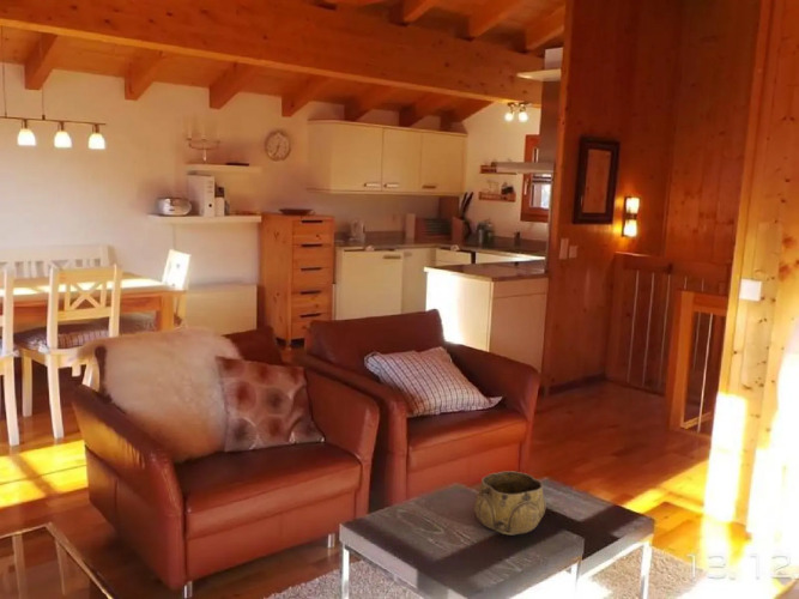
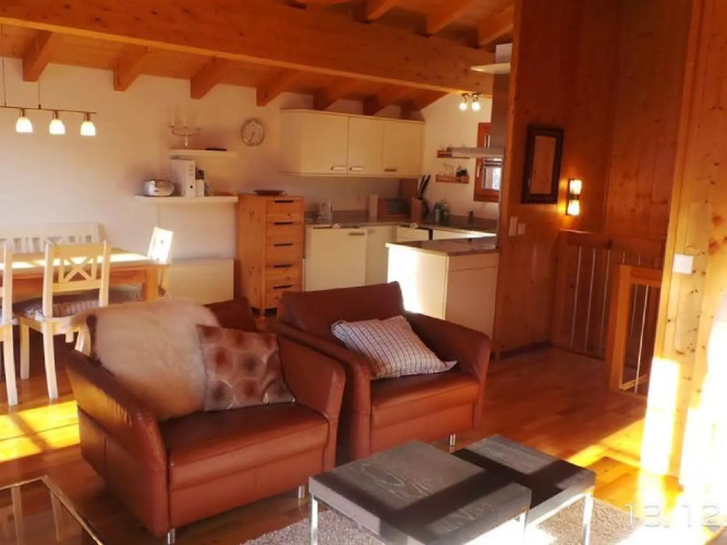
- decorative bowl [473,470,546,536]
